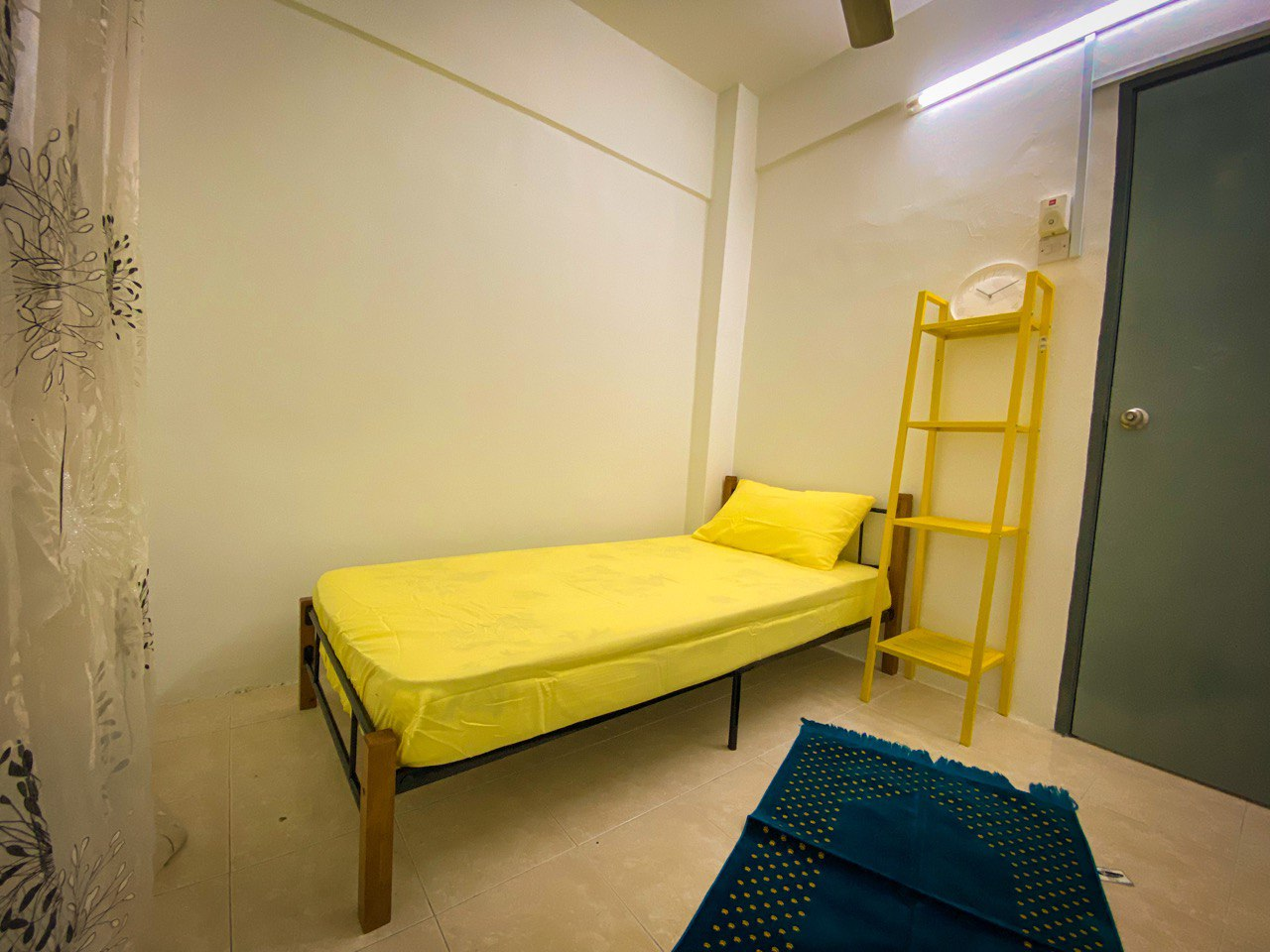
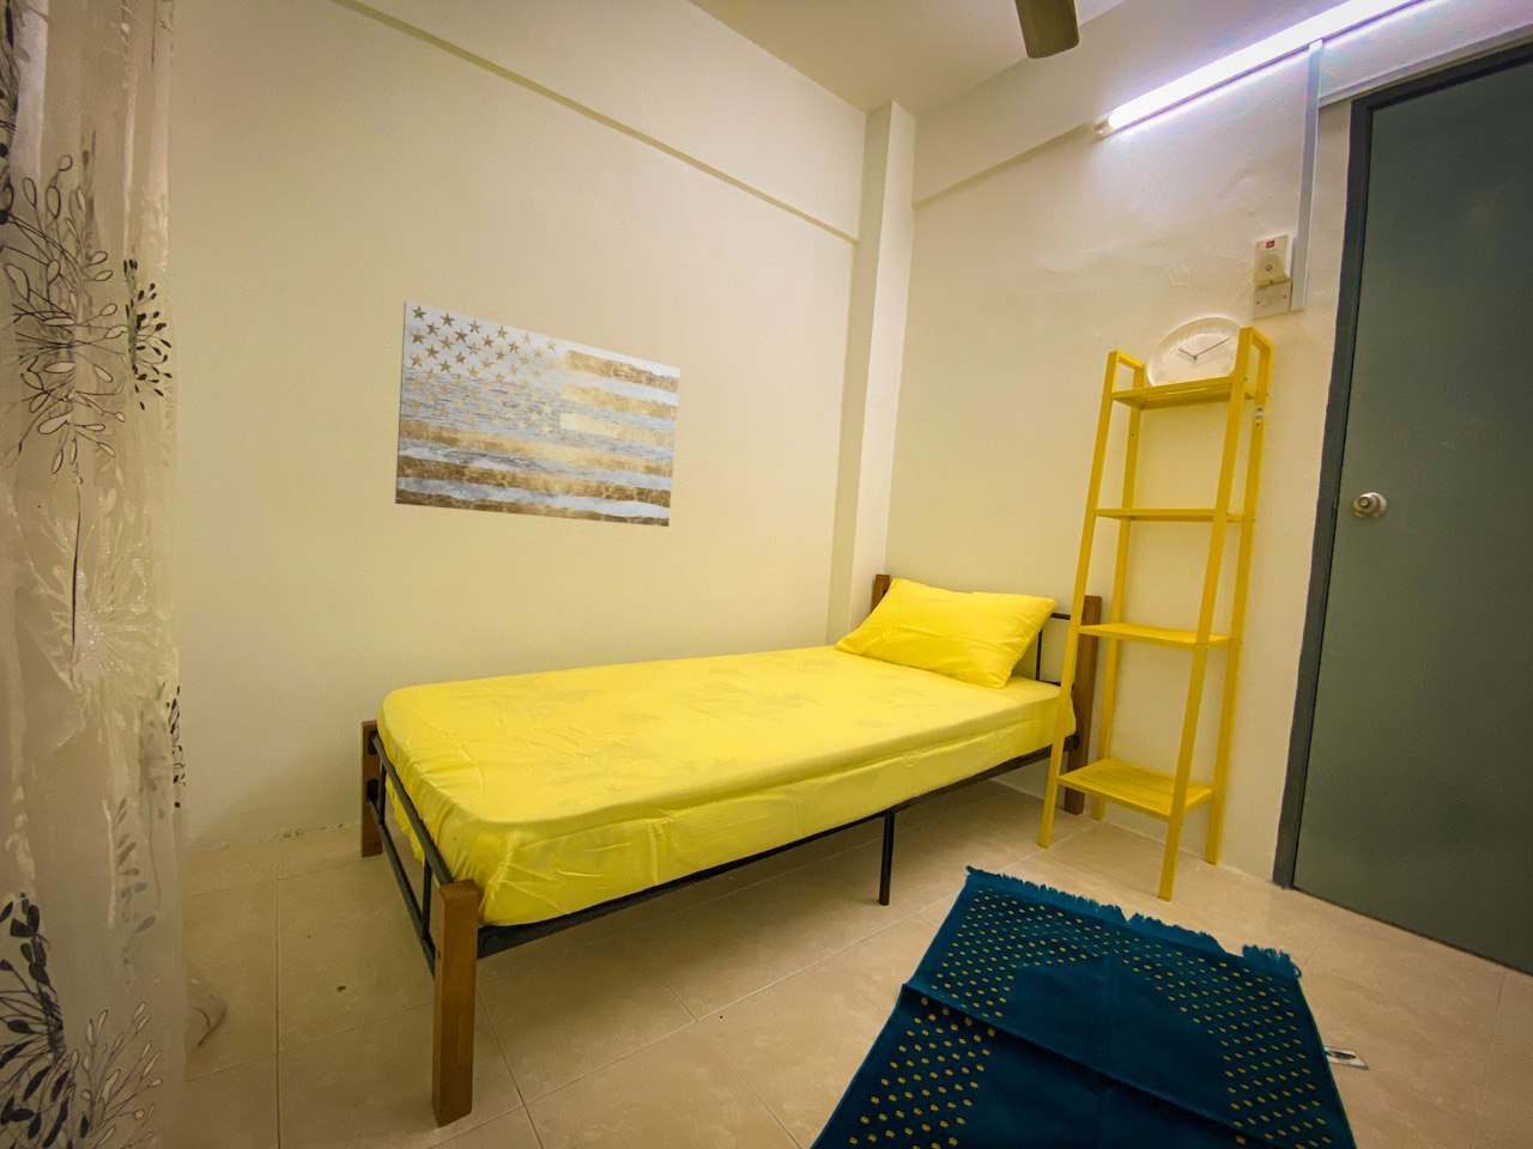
+ wall art [394,299,681,527]
